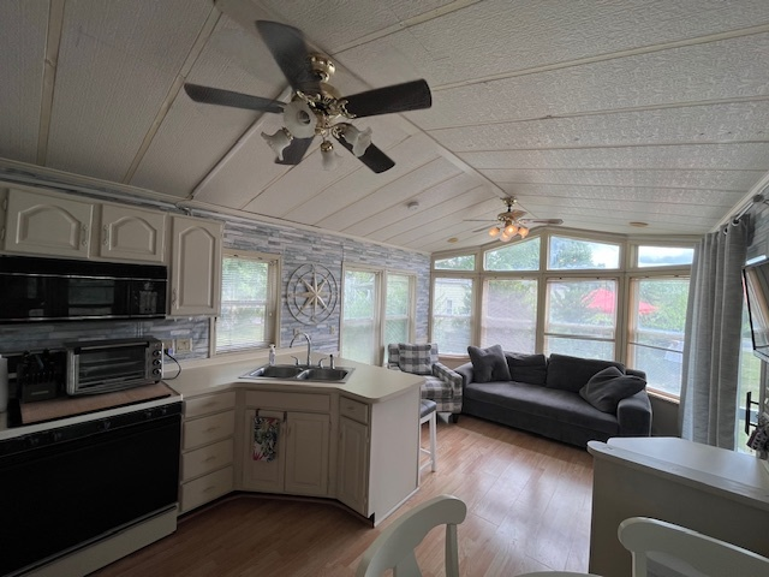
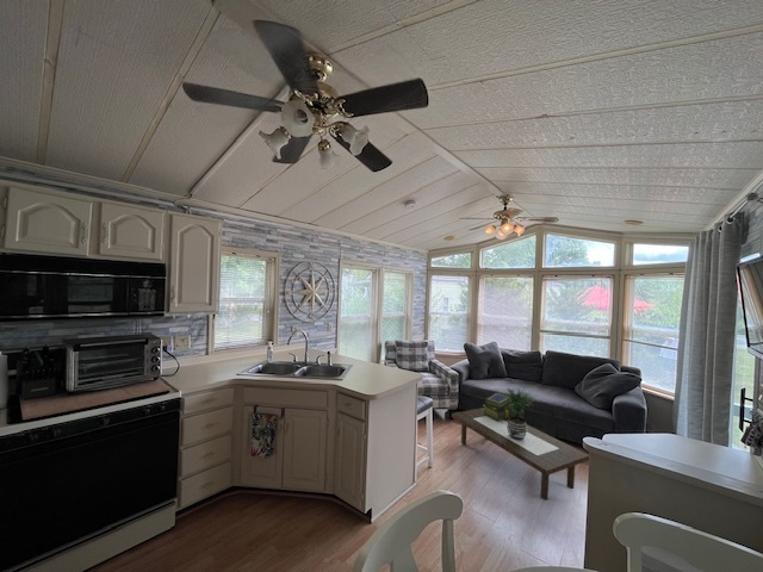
+ stack of books [482,392,515,421]
+ coffee table [451,406,590,500]
+ potted plant [502,386,535,440]
